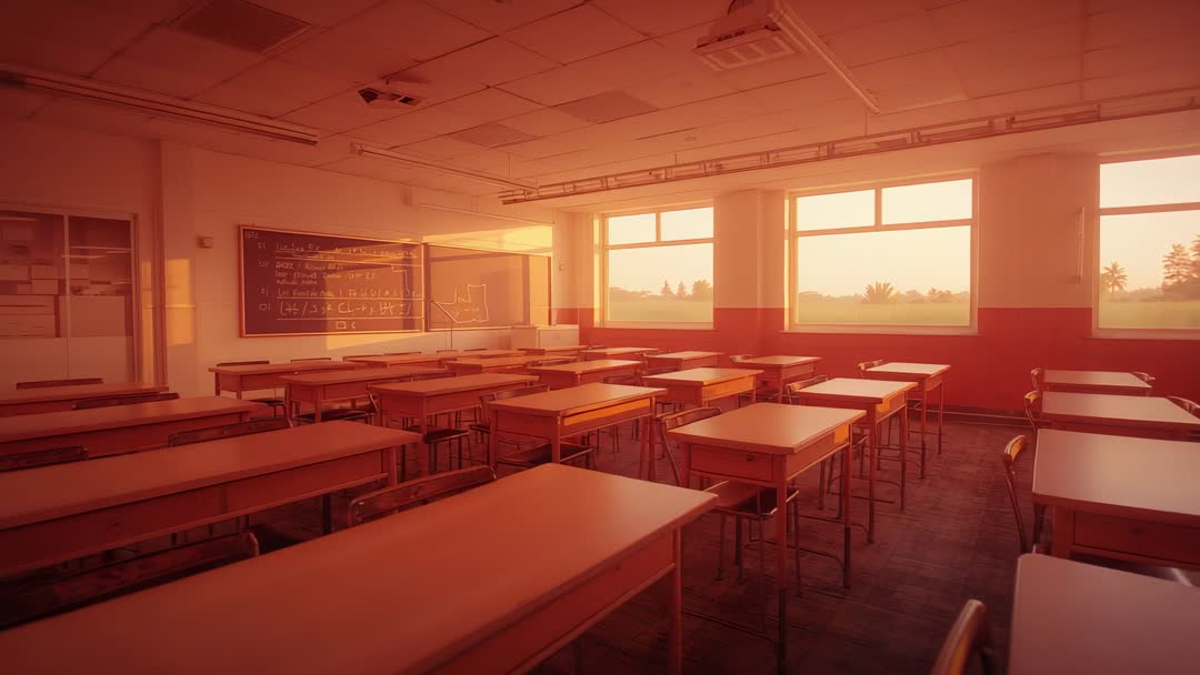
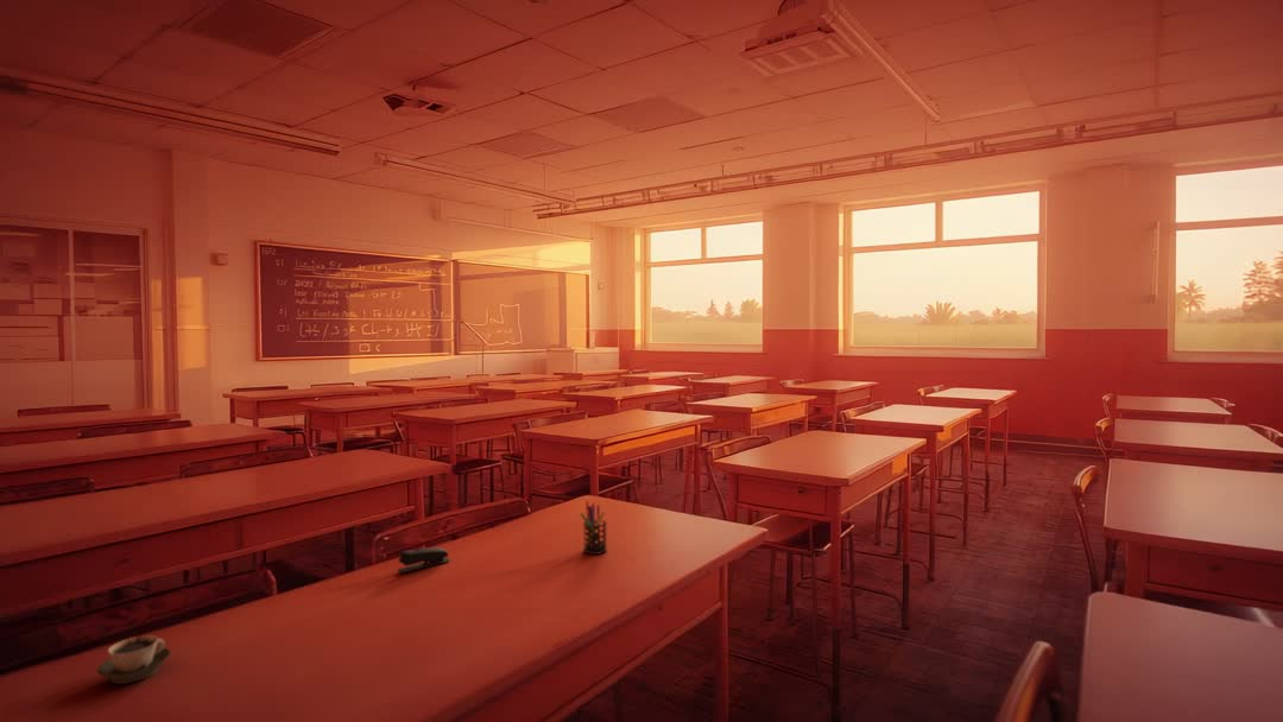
+ pen holder [580,500,608,556]
+ stapler [397,546,451,574]
+ cup [95,634,172,685]
